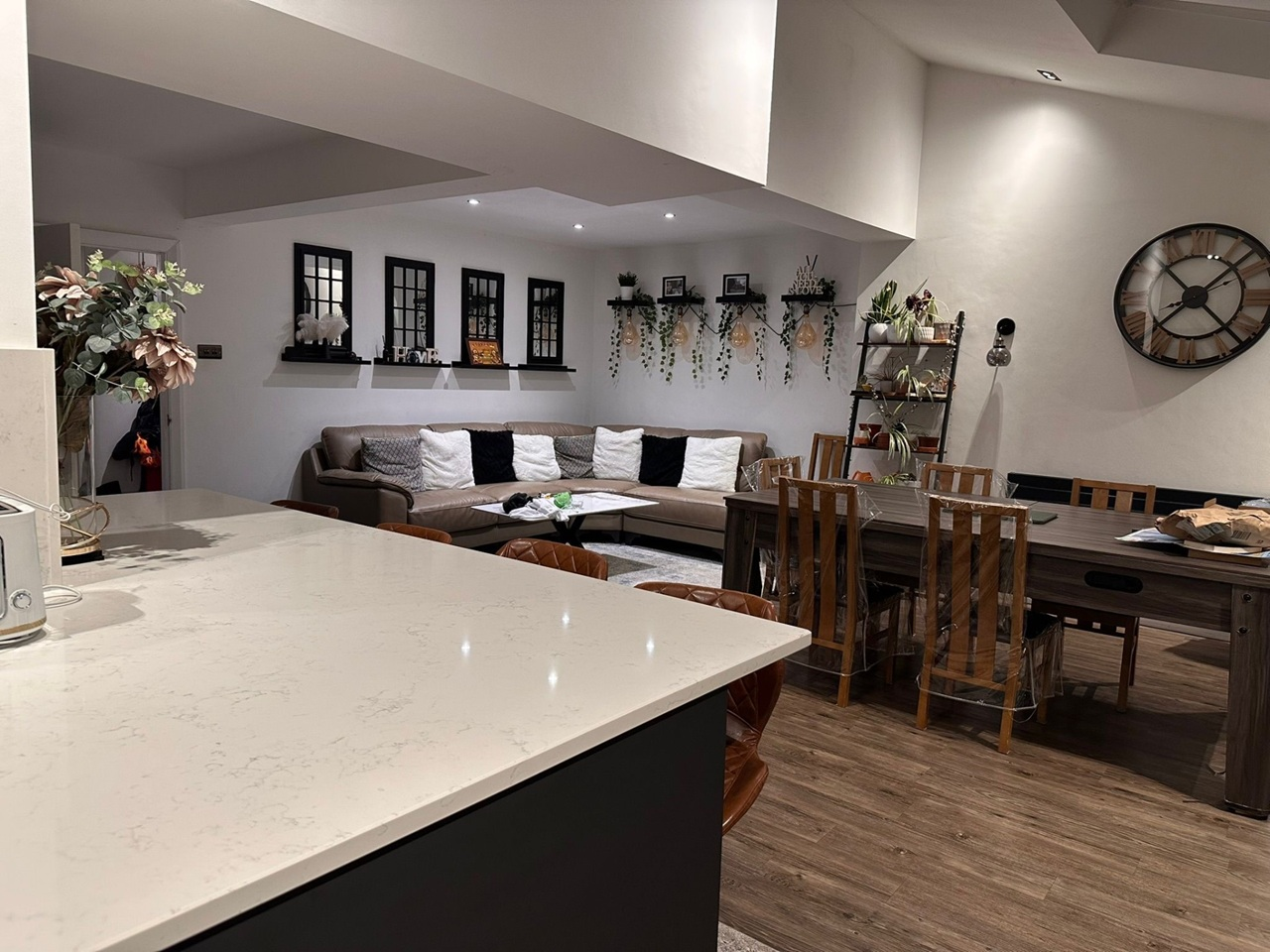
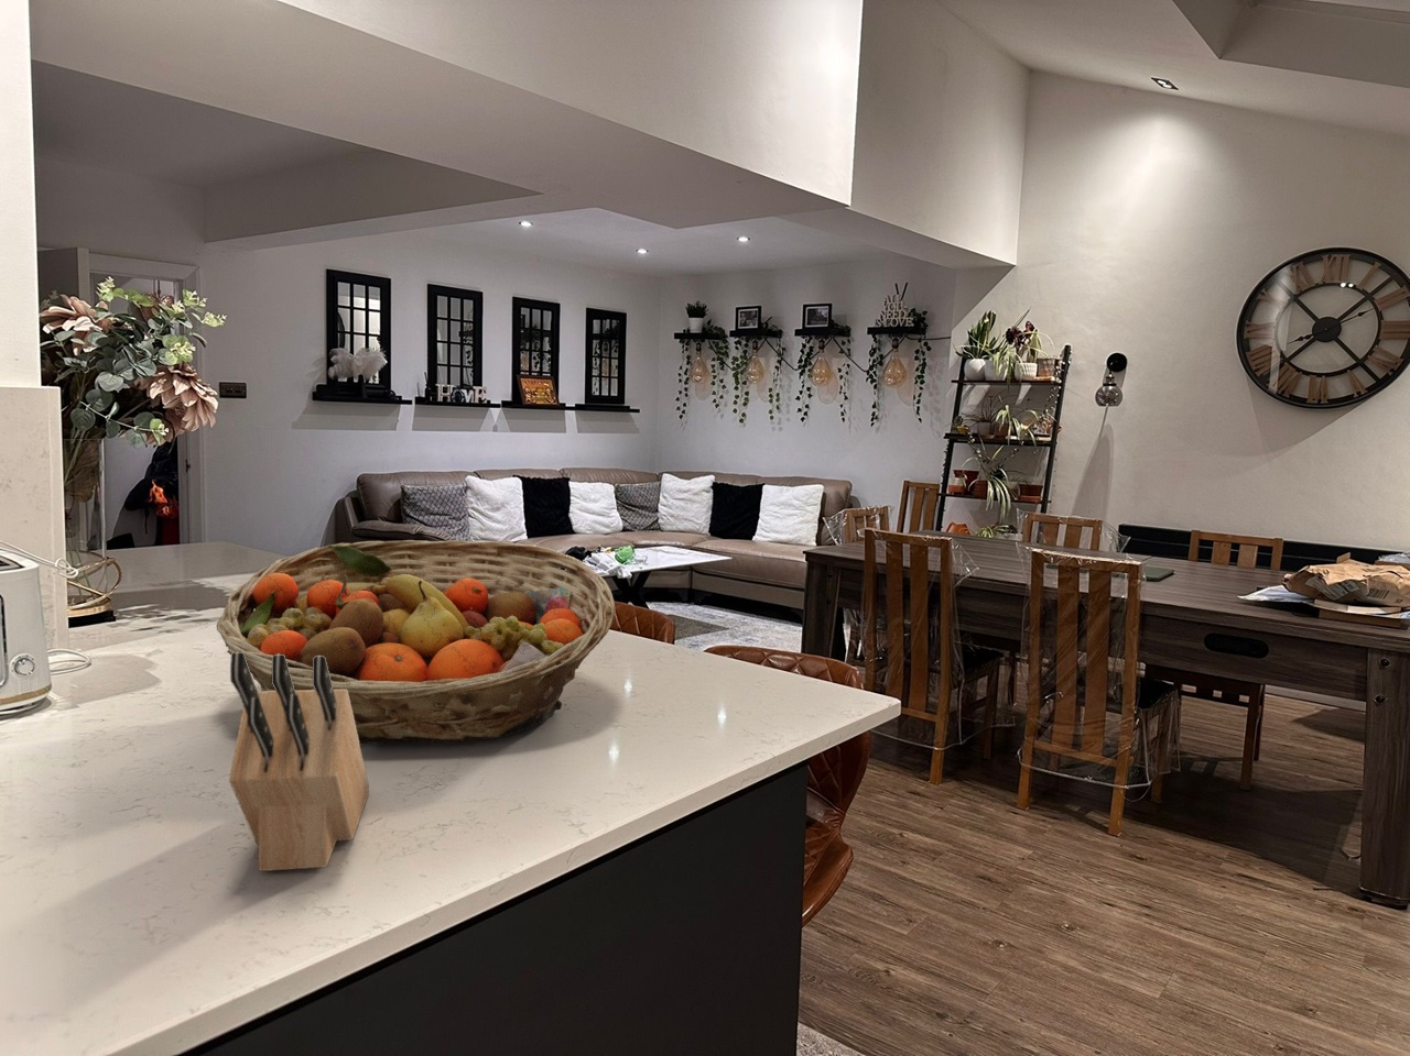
+ knife block [228,652,370,872]
+ fruit basket [215,539,617,743]
